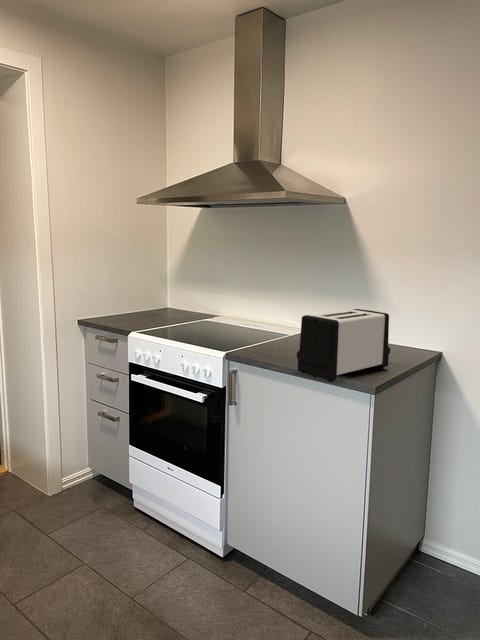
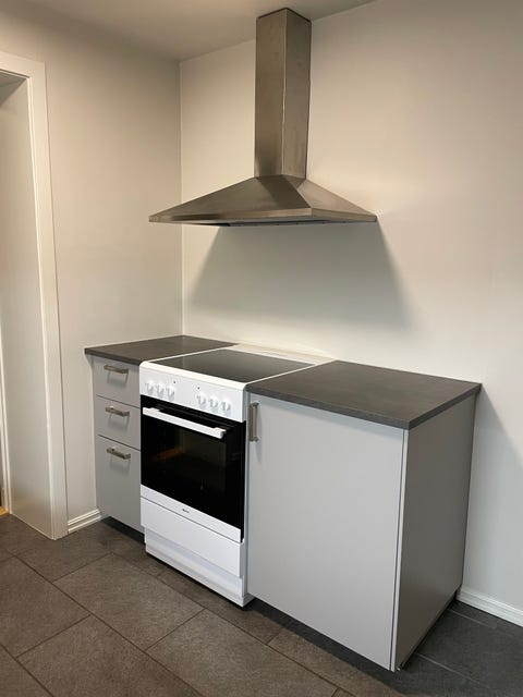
- toaster [296,308,391,383]
